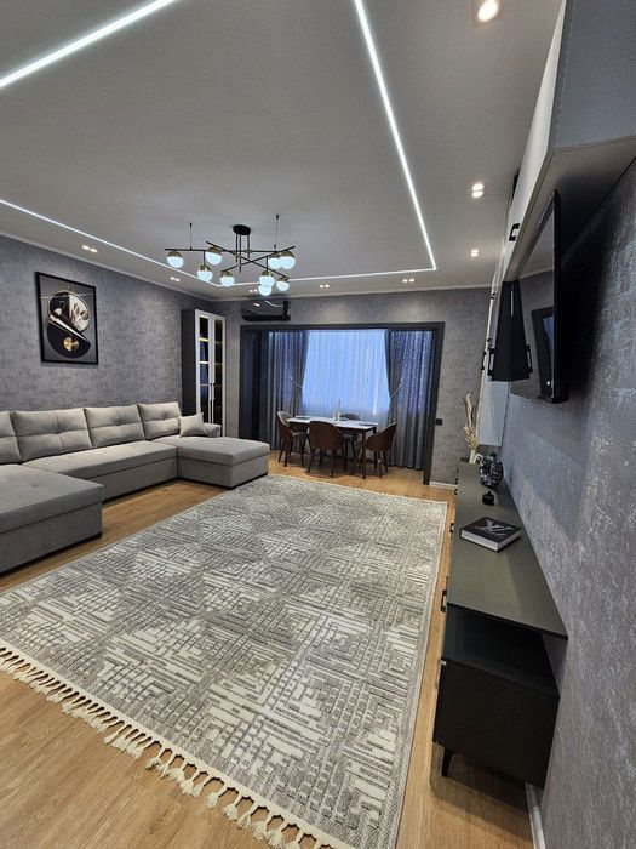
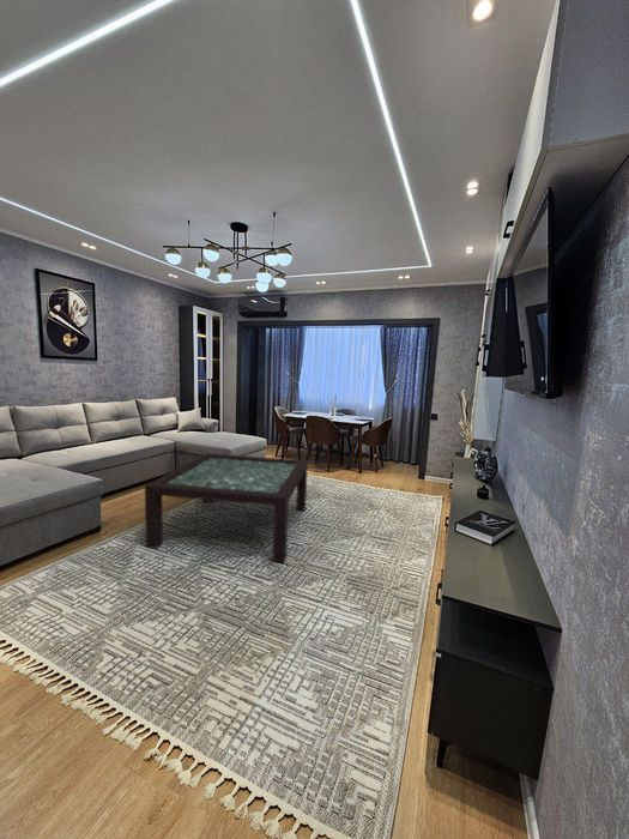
+ coffee table [144,452,309,565]
